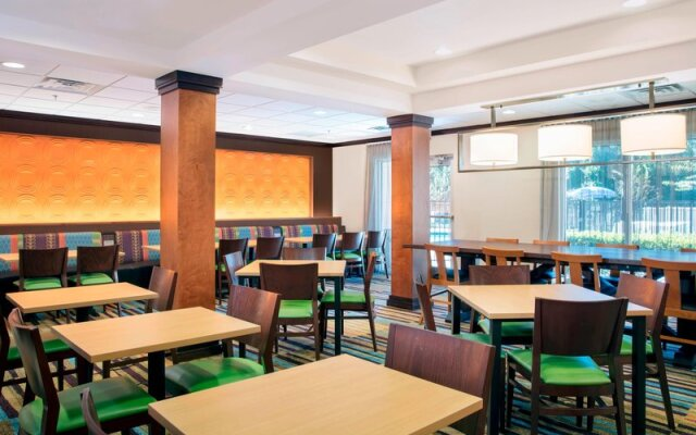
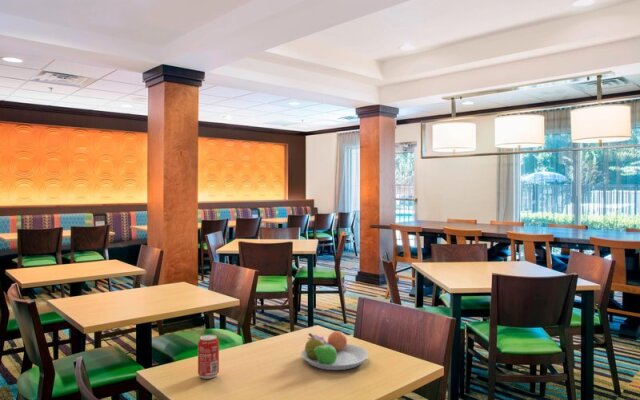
+ fruit bowl [300,329,370,371]
+ beverage can [197,334,220,380]
